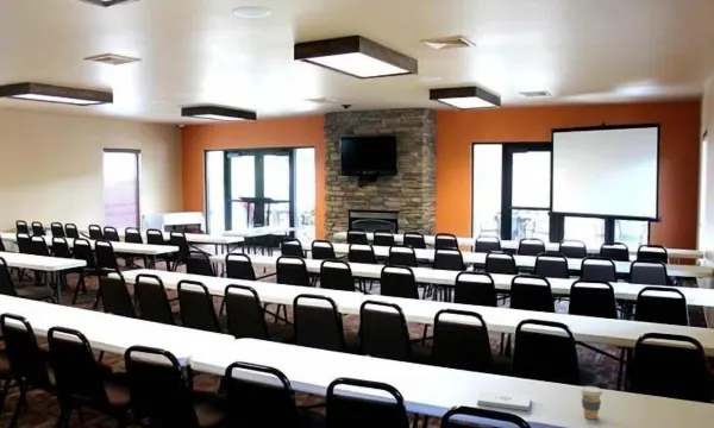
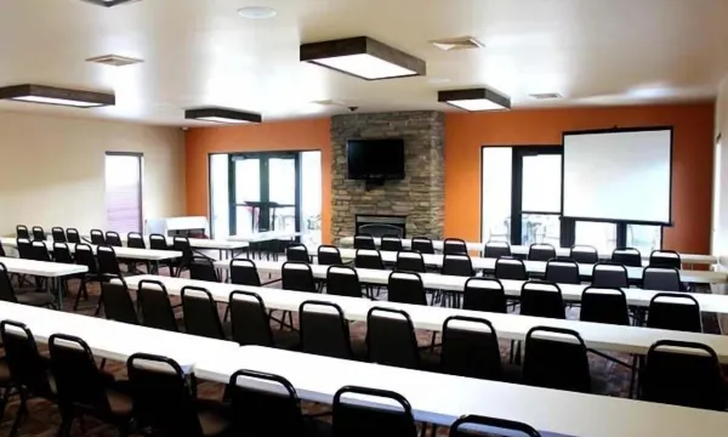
- coffee cup [580,385,603,420]
- notepad [476,389,532,411]
